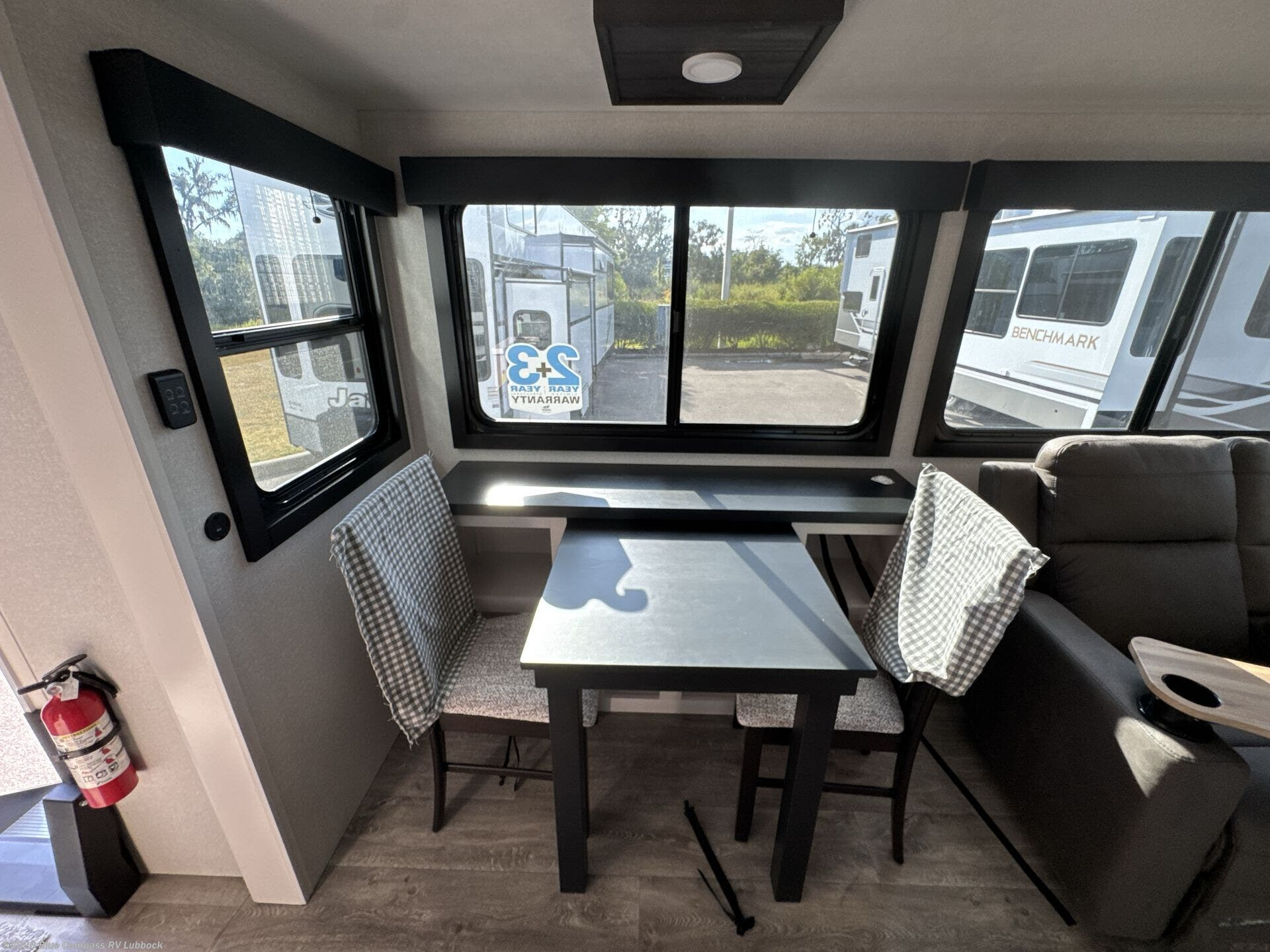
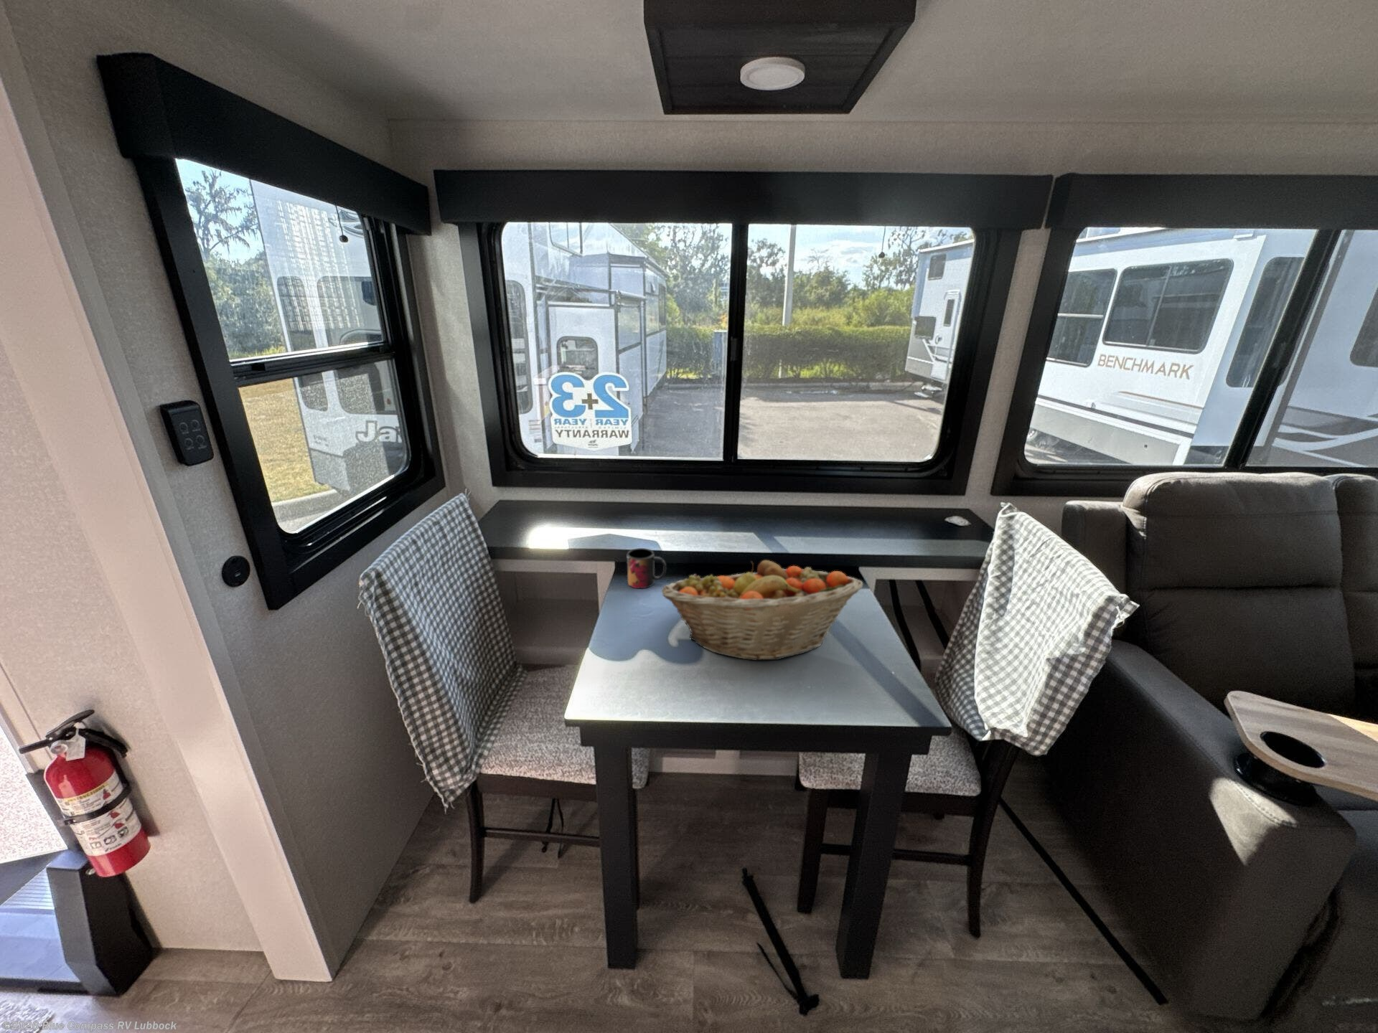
+ mug [626,547,666,589]
+ fruit basket [661,560,864,662]
